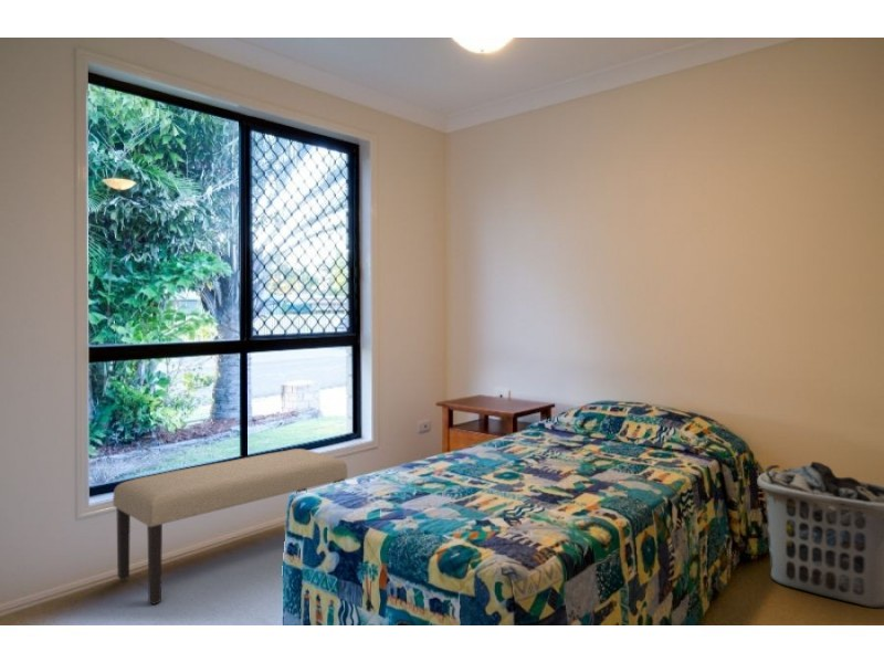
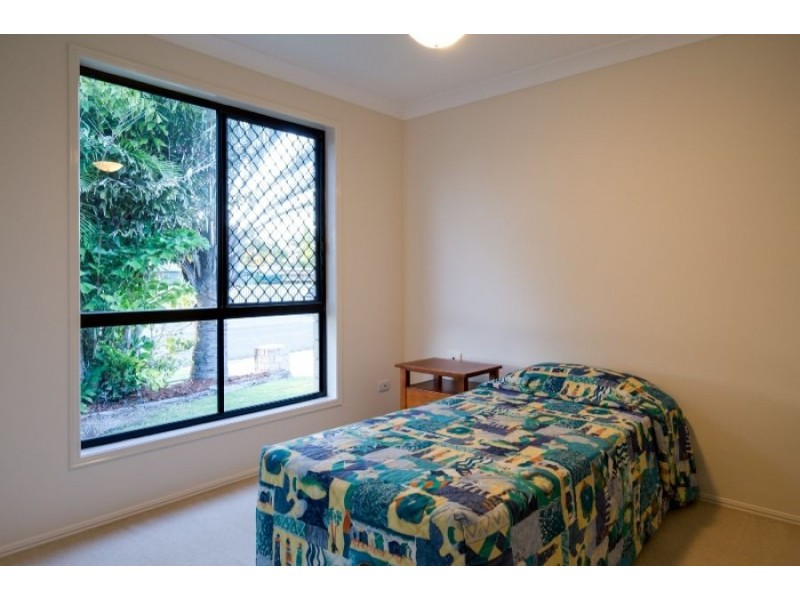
- bench [112,448,348,606]
- clothes hamper [756,461,884,609]
